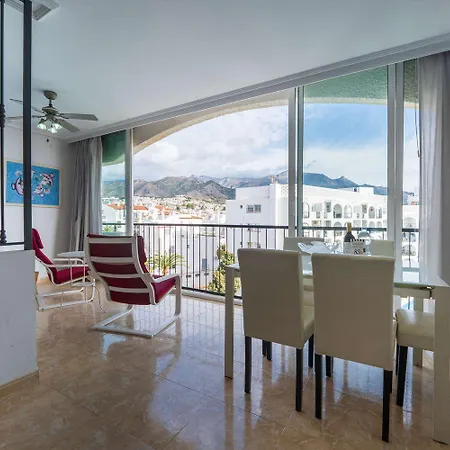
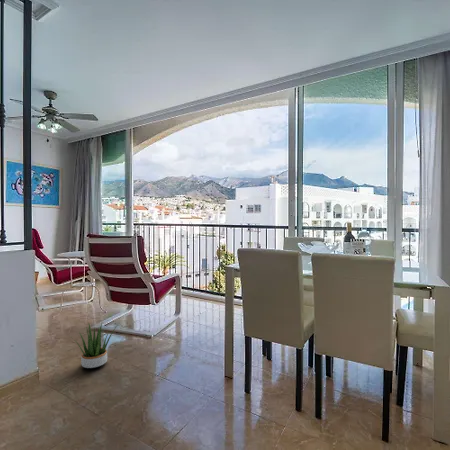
+ potted plant [69,322,118,370]
